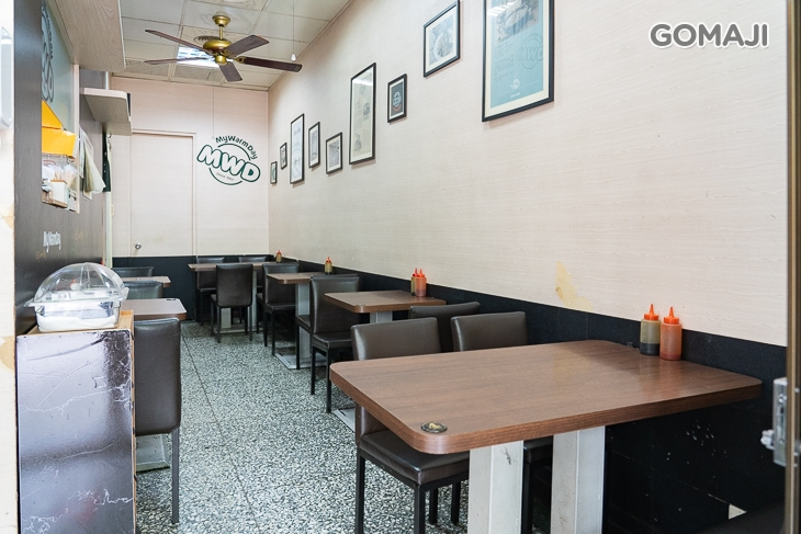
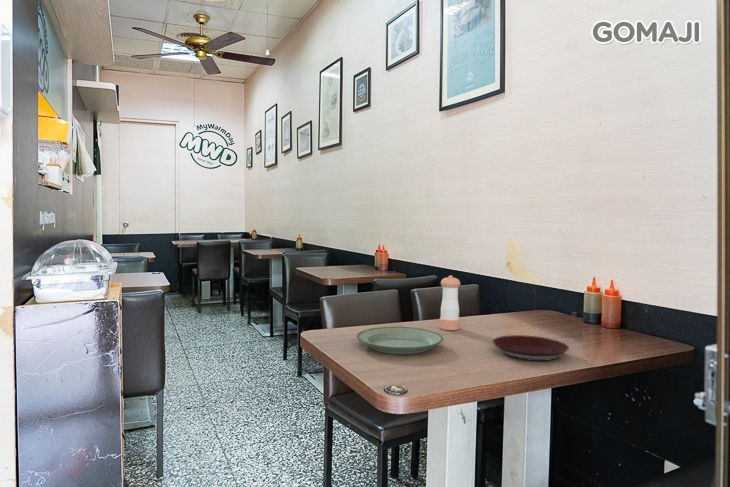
+ pepper shaker [438,274,461,331]
+ plate [356,326,444,355]
+ plate [491,334,570,362]
